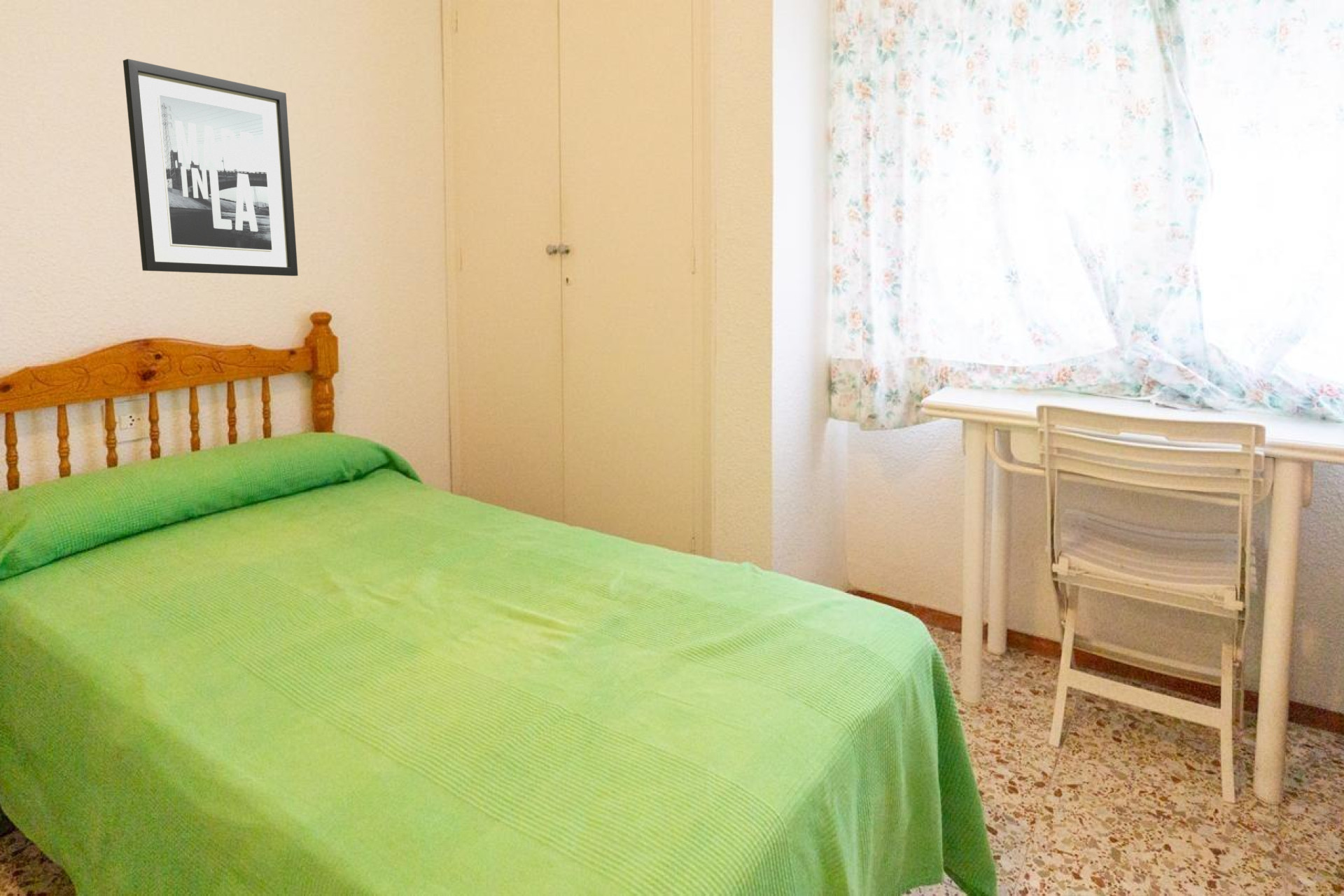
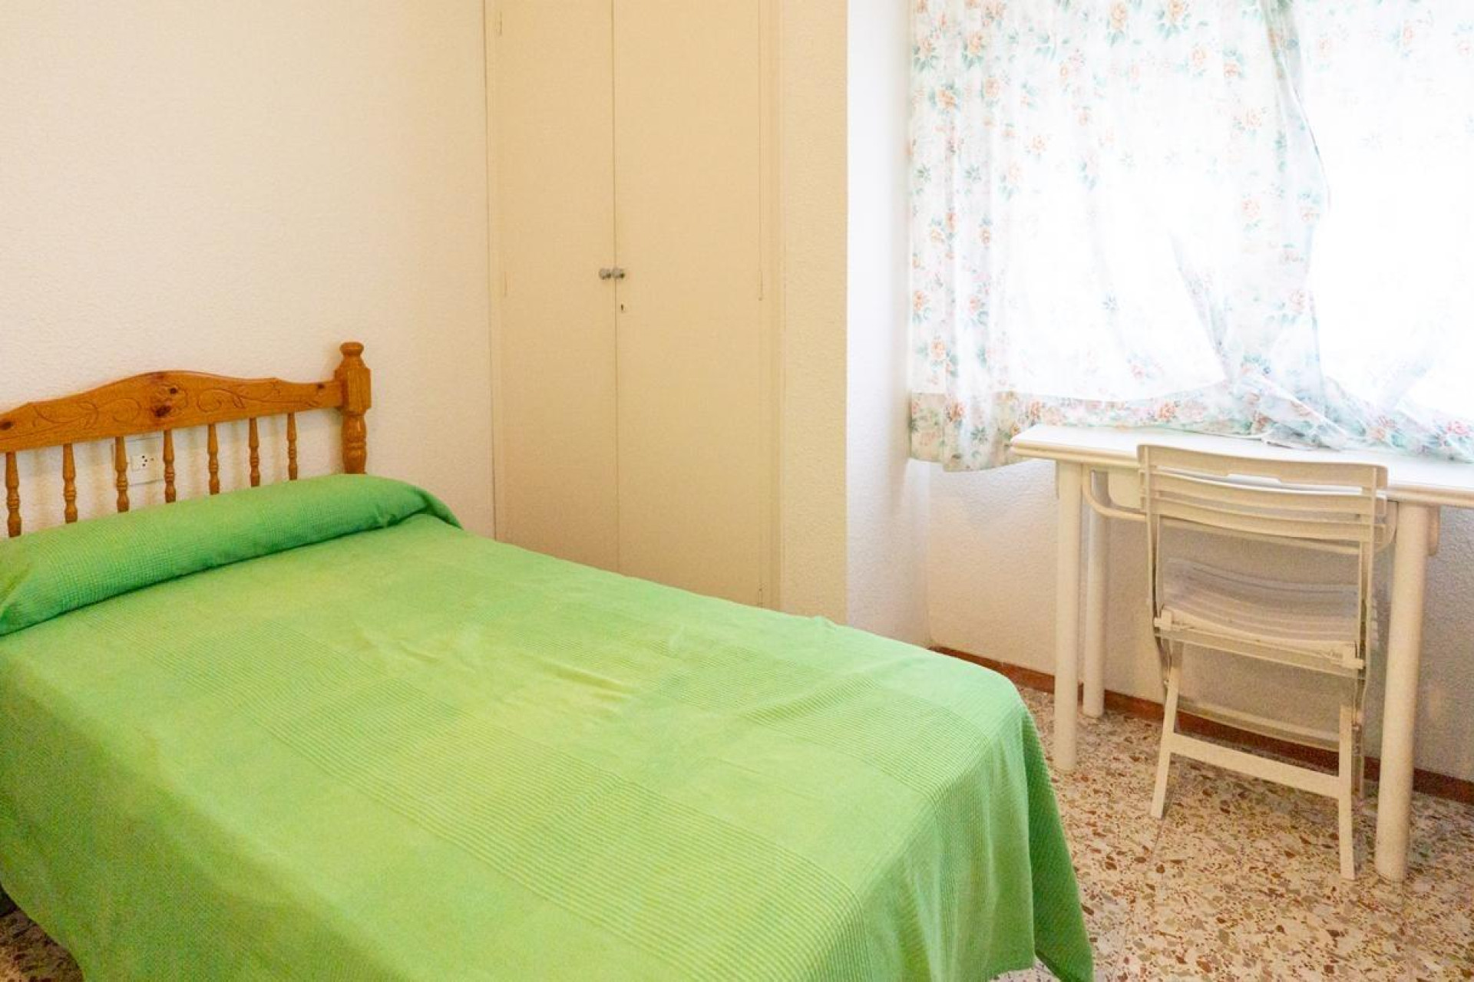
- wall art [123,58,299,276]
